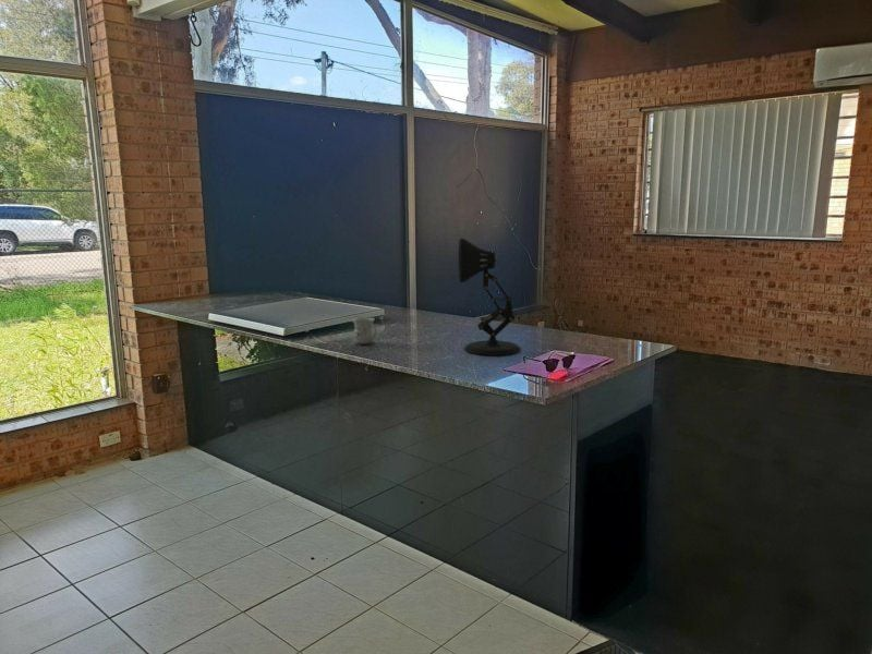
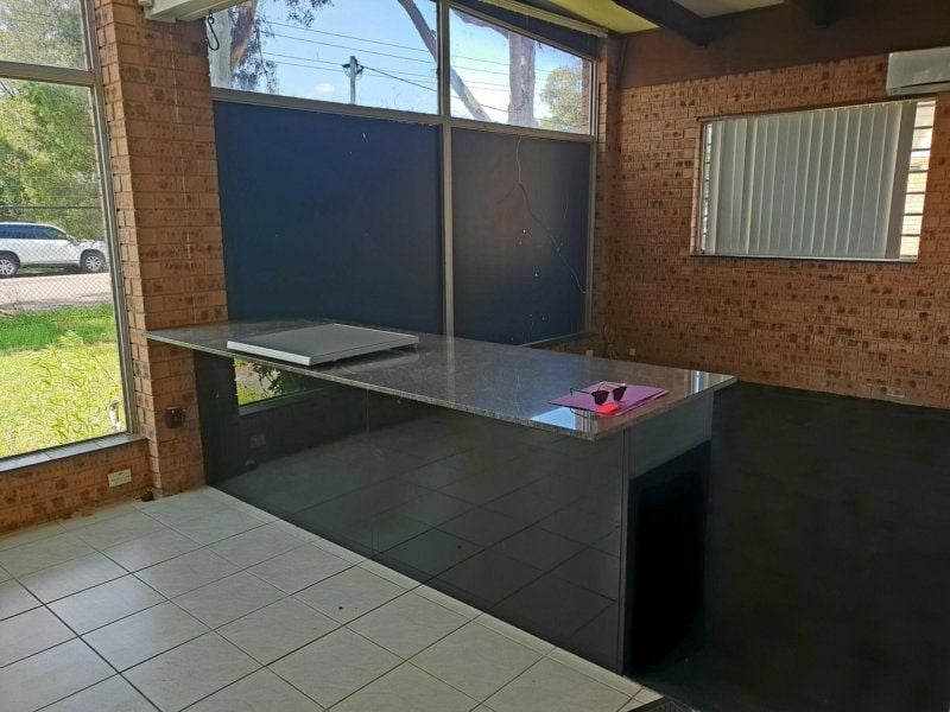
- desk lamp [458,238,522,356]
- mug [351,316,378,346]
